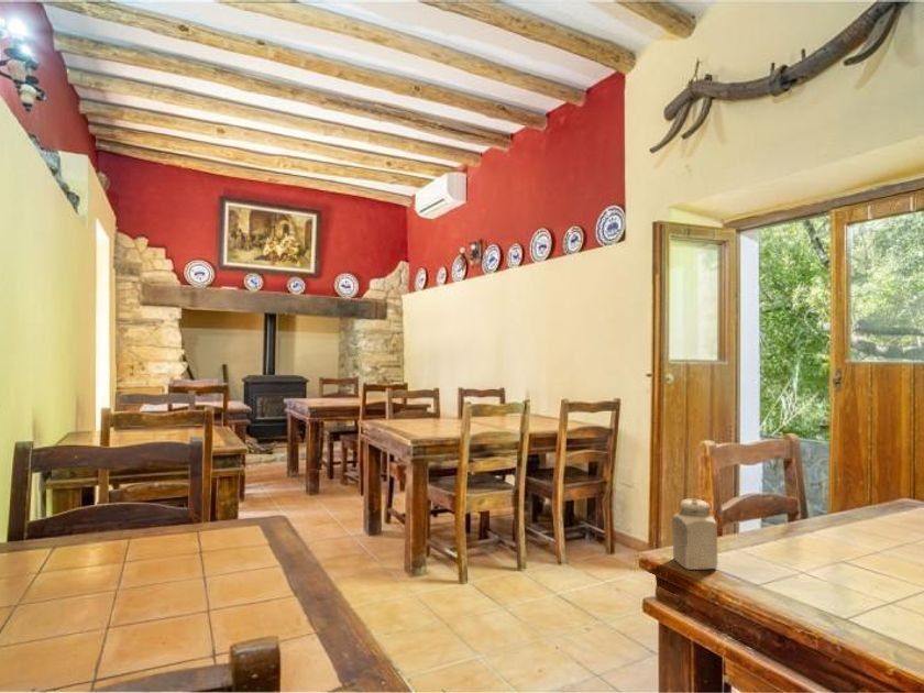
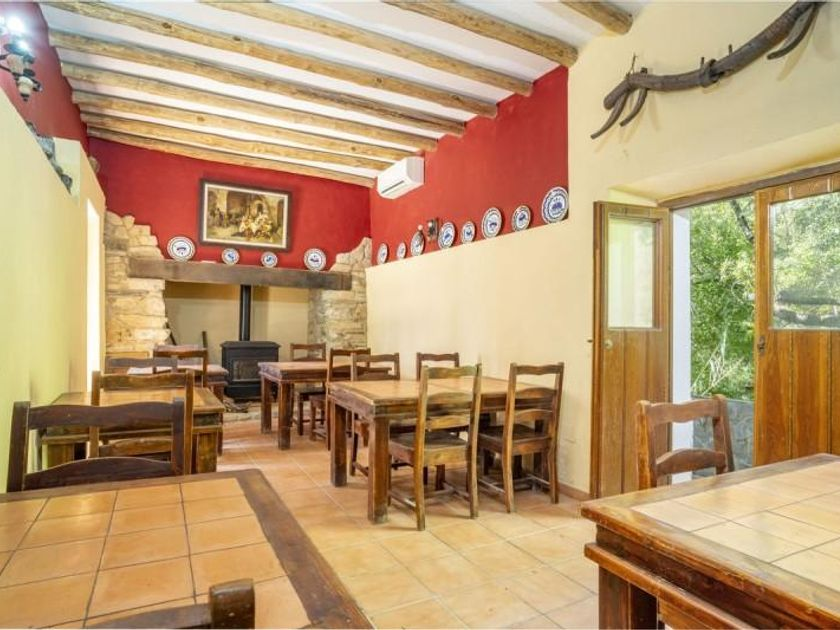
- salt shaker [671,498,718,571]
